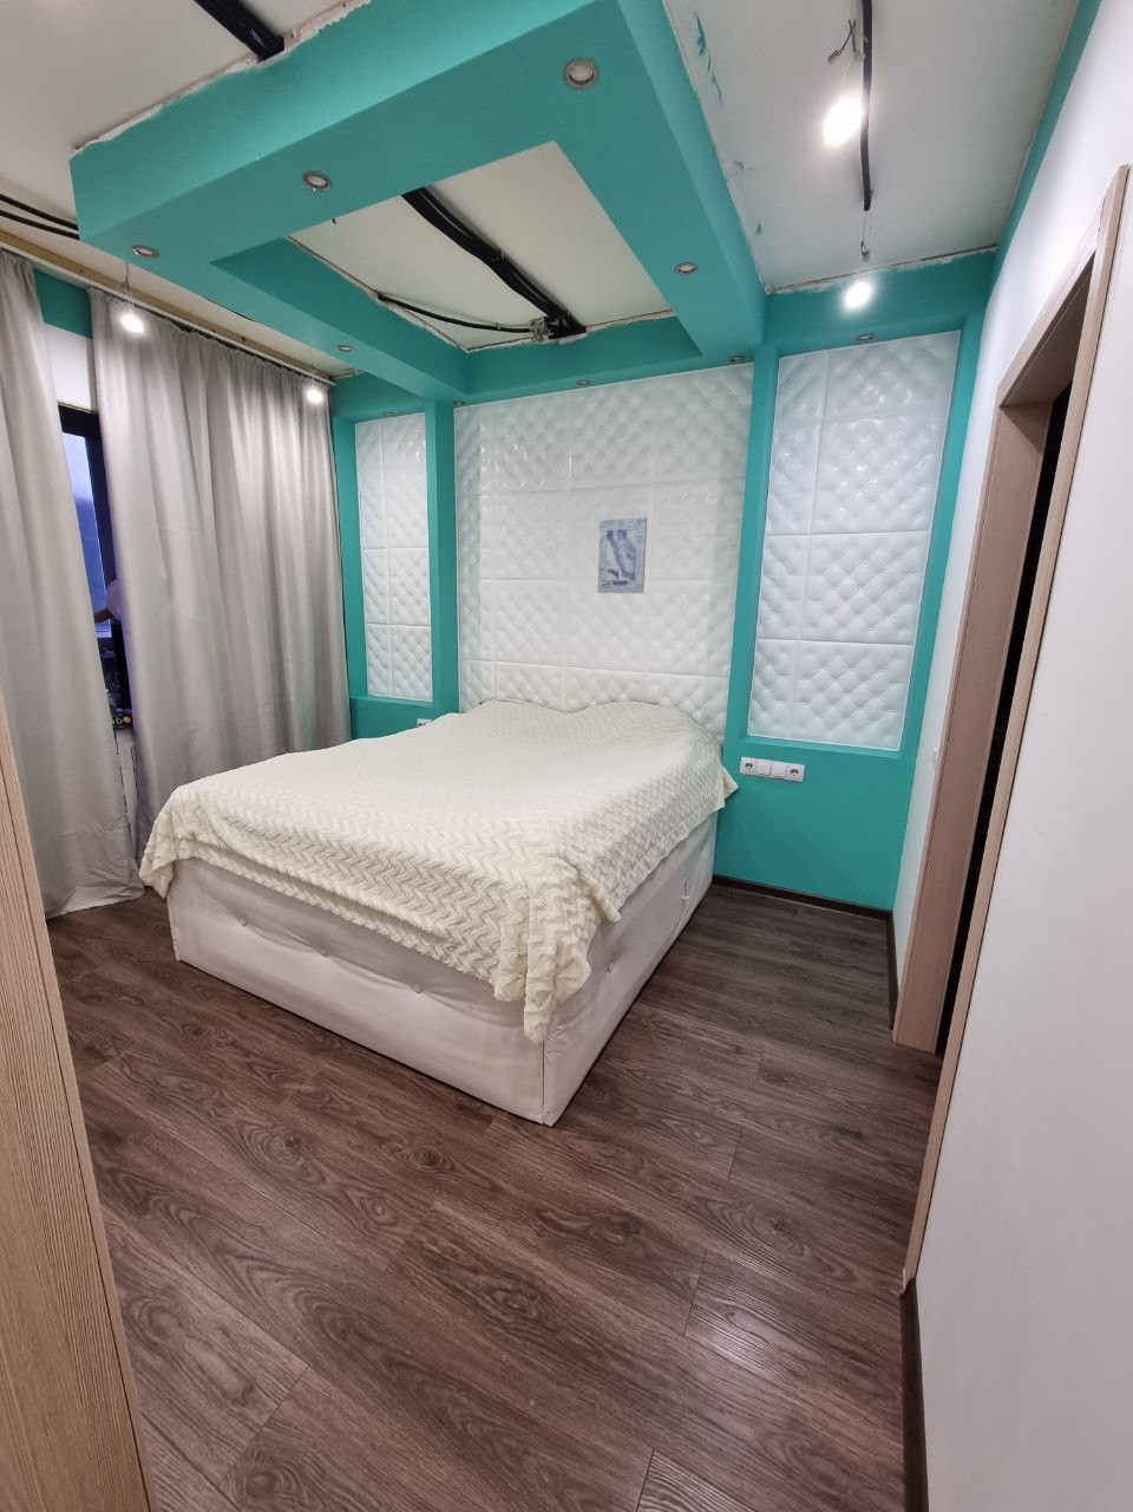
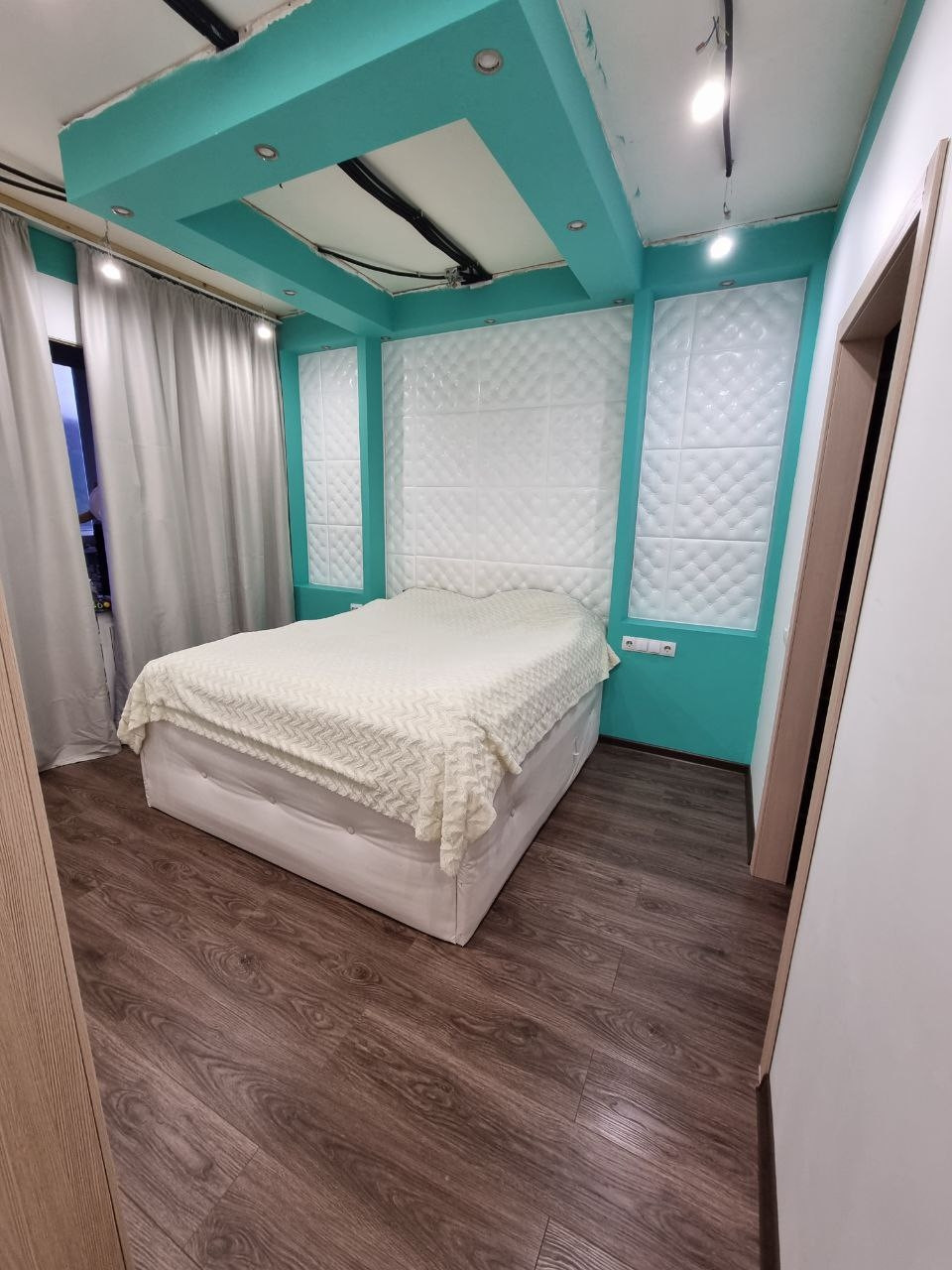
- wall art [596,517,647,594]
